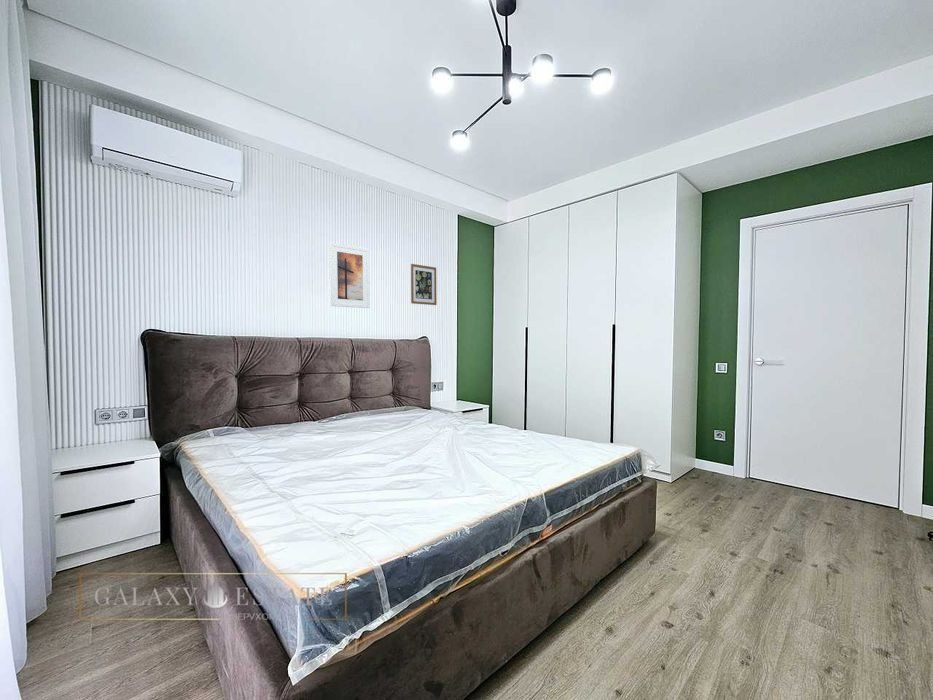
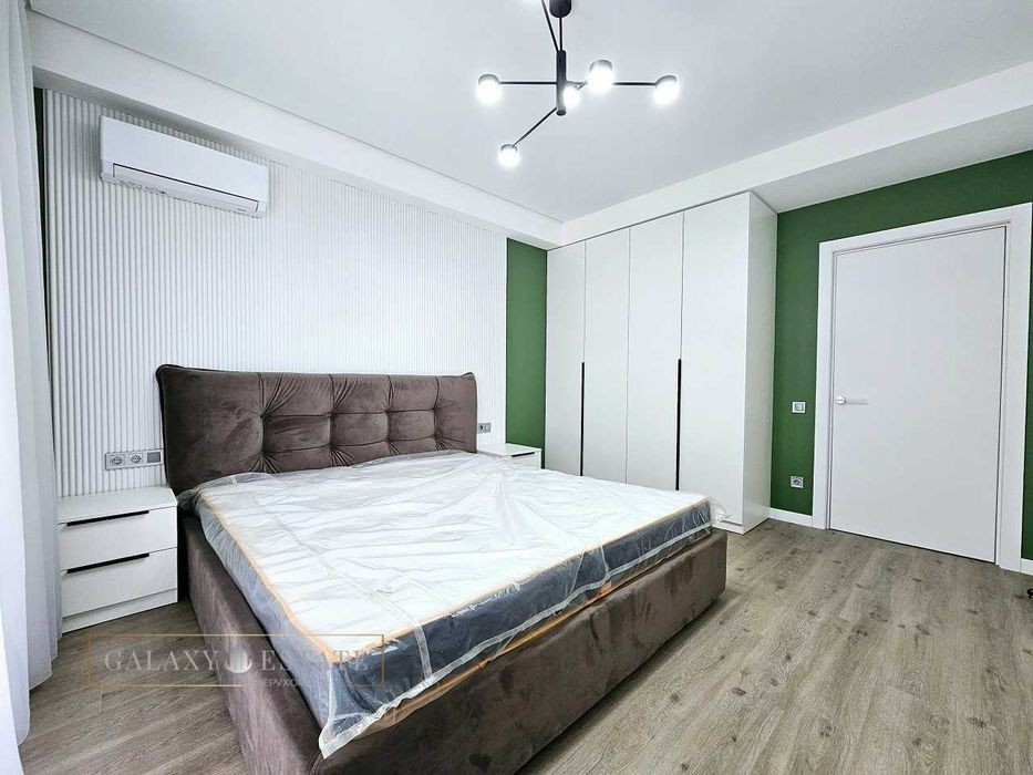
- wall art [410,263,438,306]
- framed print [328,242,371,309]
